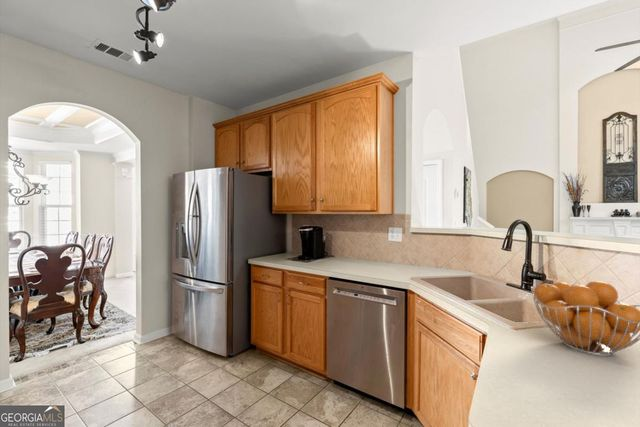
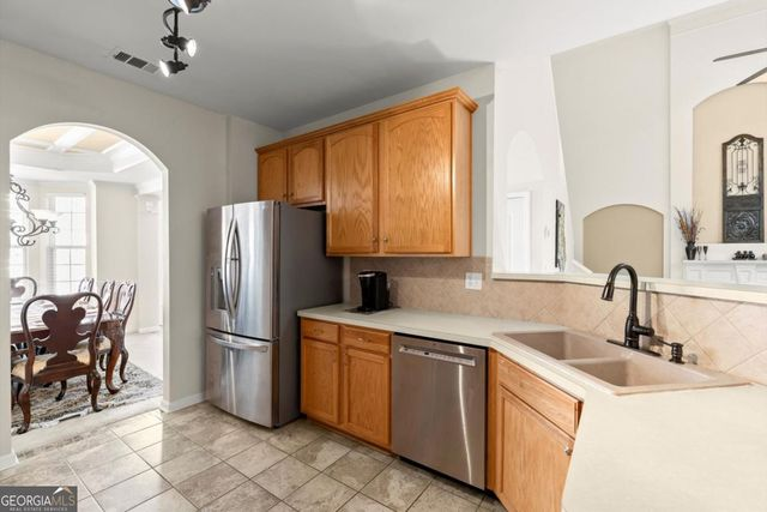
- fruit basket [530,280,640,357]
